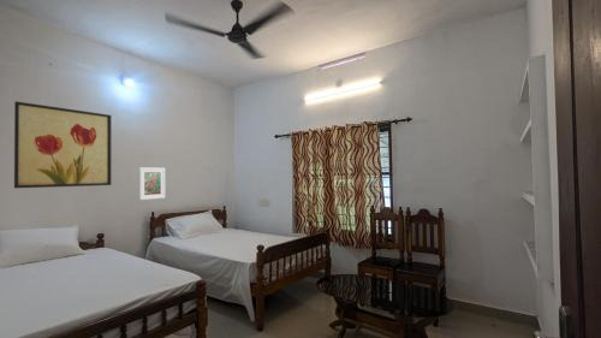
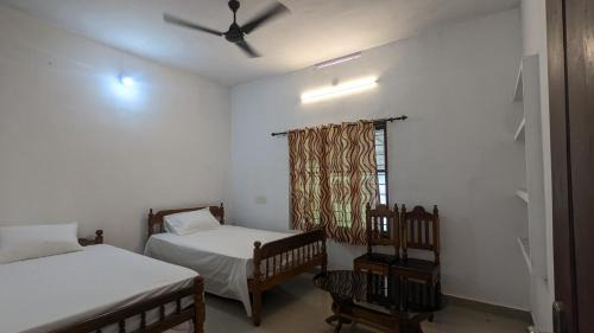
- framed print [138,166,166,201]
- wall art [13,100,113,189]
